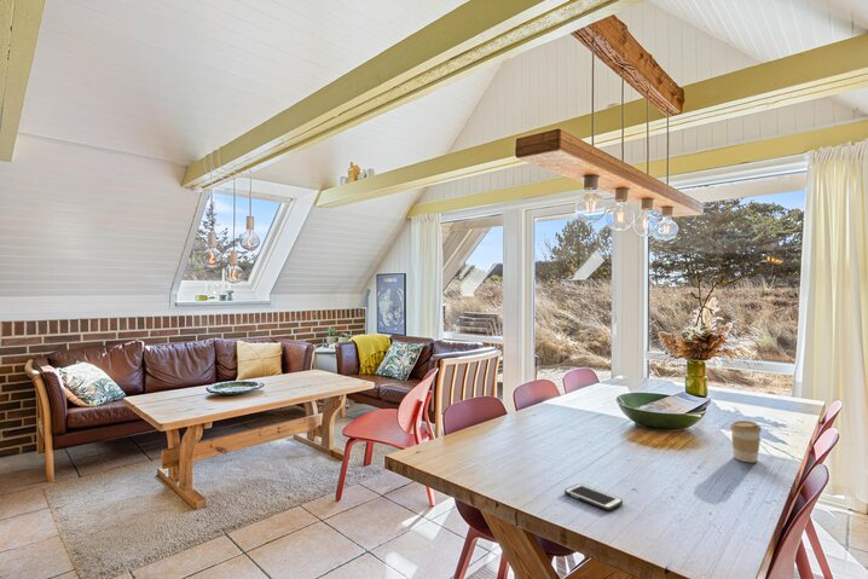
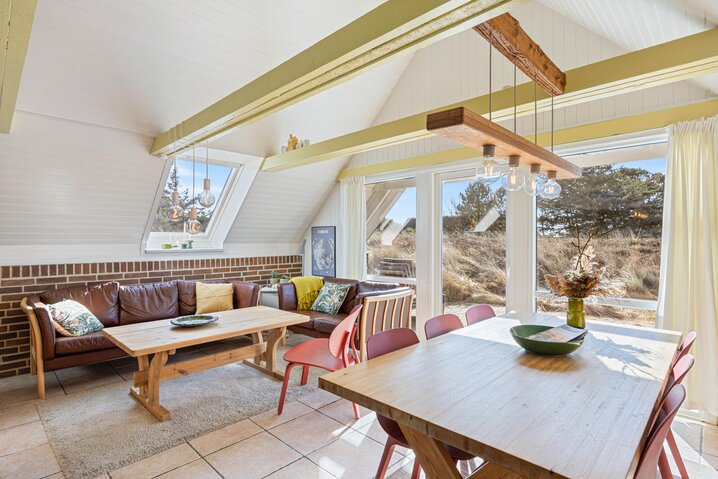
- coffee cup [729,419,763,463]
- cell phone [563,482,624,511]
